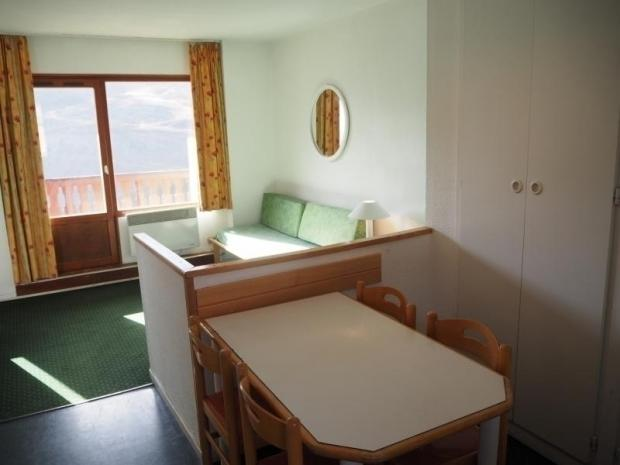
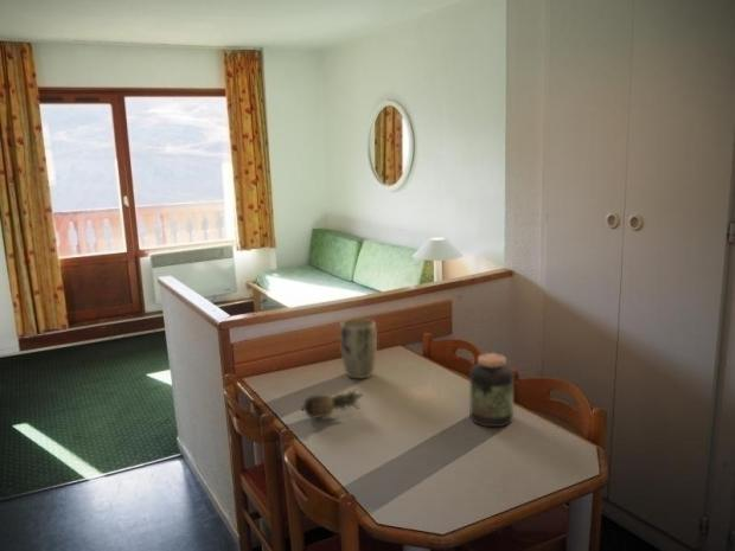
+ fruit [300,389,363,419]
+ jar [469,352,514,428]
+ plant pot [339,318,378,379]
